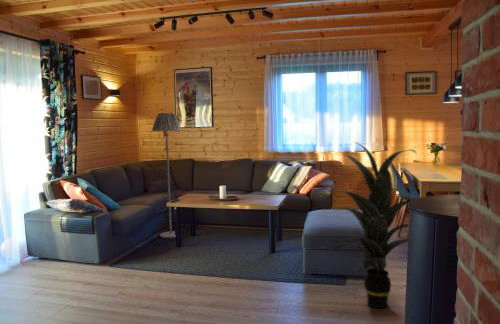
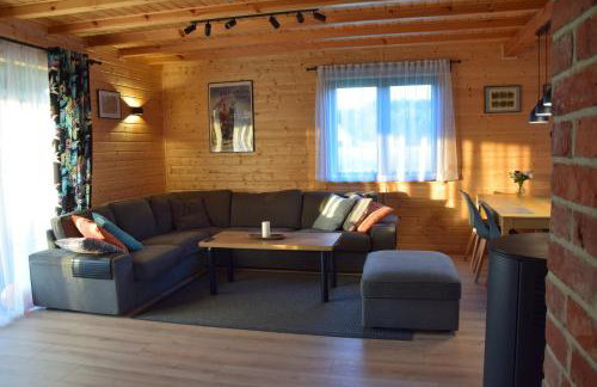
- indoor plant [325,141,418,309]
- floor lamp [151,112,182,239]
